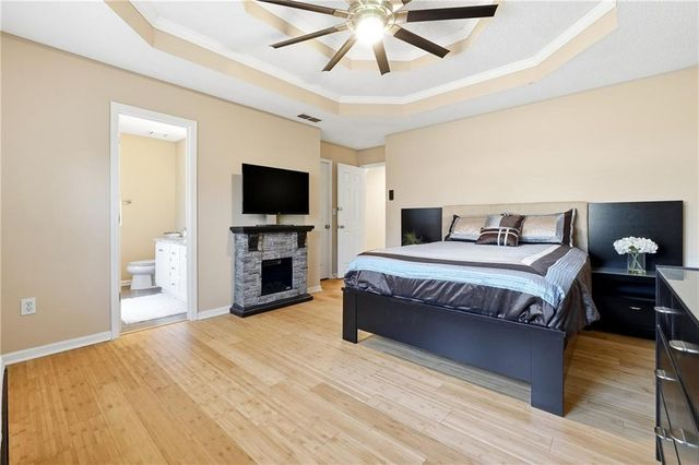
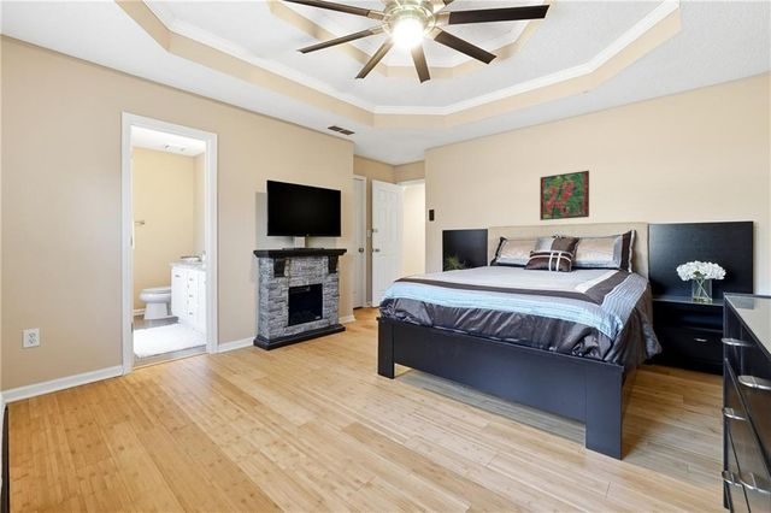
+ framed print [538,170,590,222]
